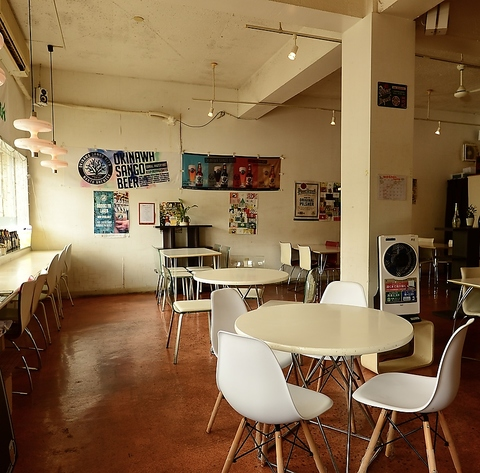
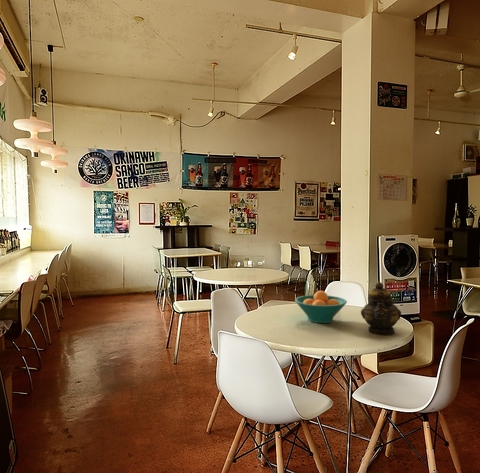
+ teapot [360,281,402,336]
+ fruit bowl [294,290,348,324]
